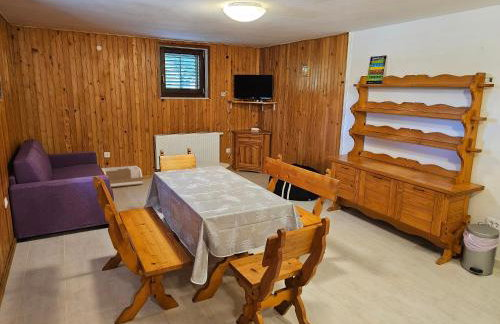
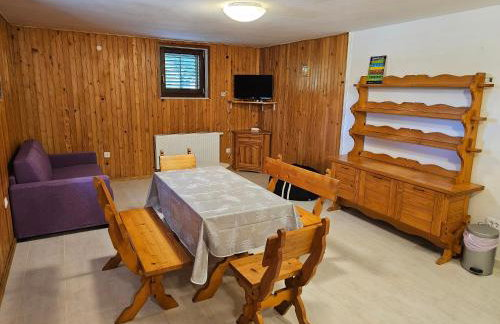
- storage bin [100,165,144,188]
